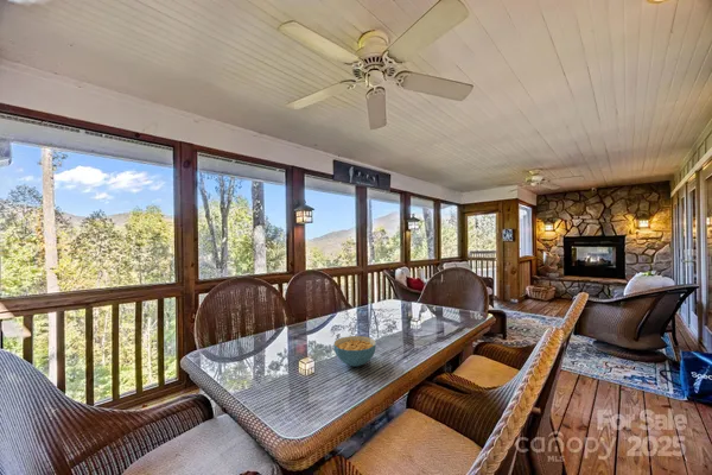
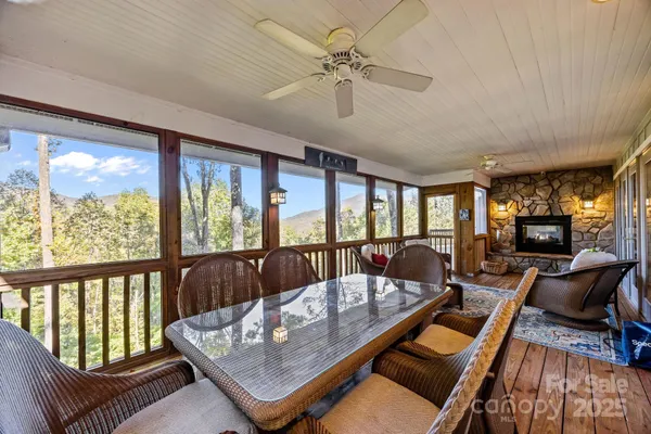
- cereal bowl [332,335,377,368]
